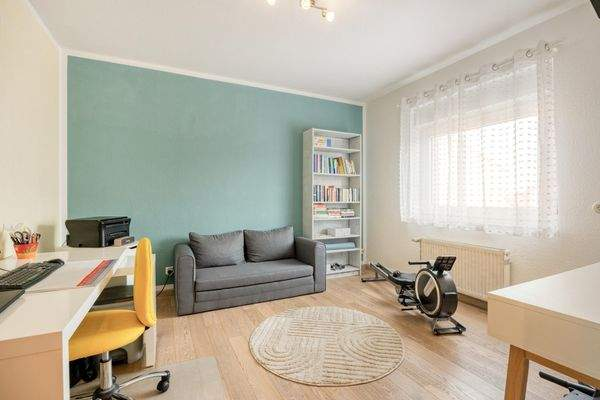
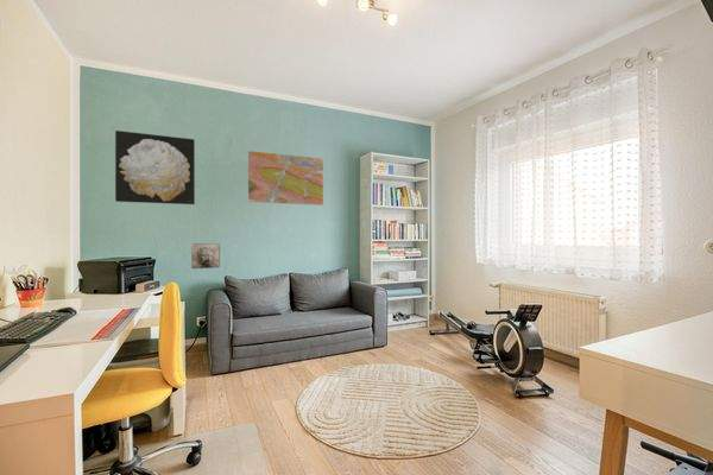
+ terrain map [247,150,324,207]
+ wall art [114,129,196,205]
+ wall relief [190,242,221,270]
